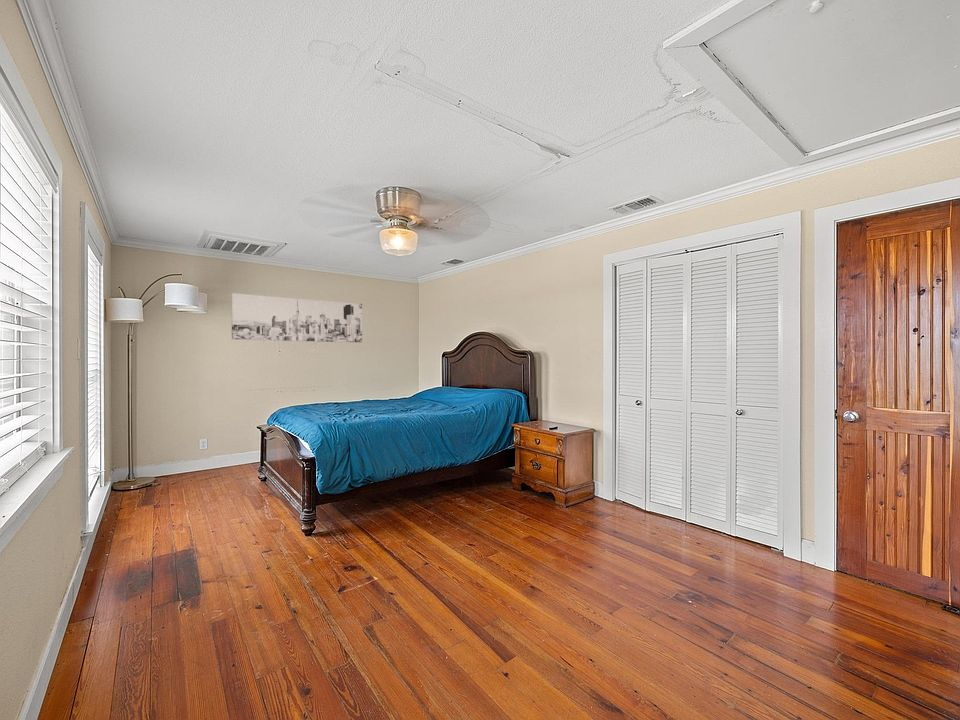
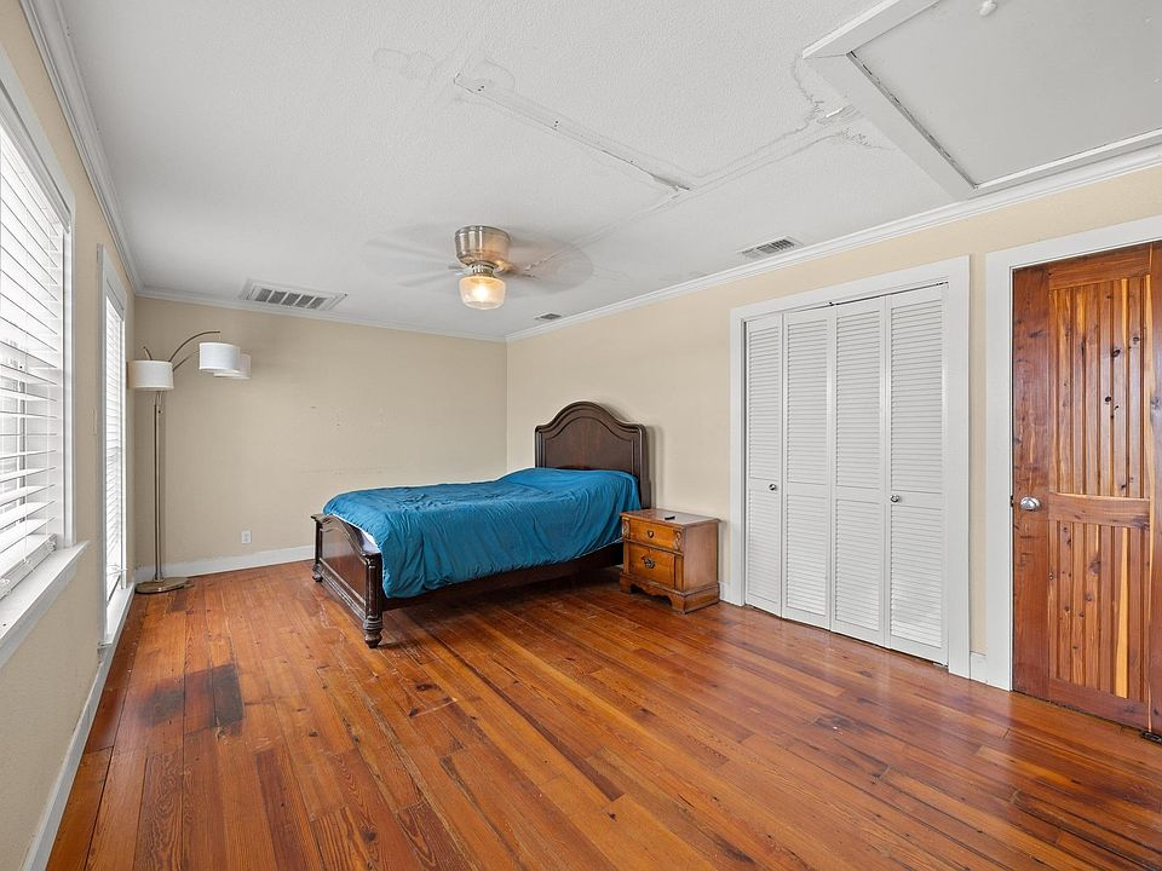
- wall art [231,292,363,343]
